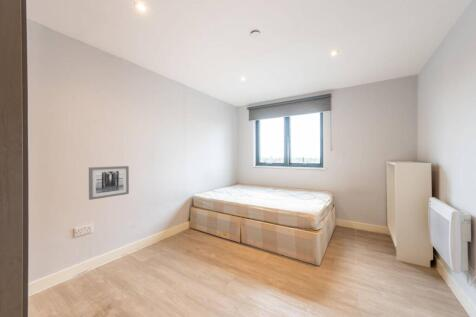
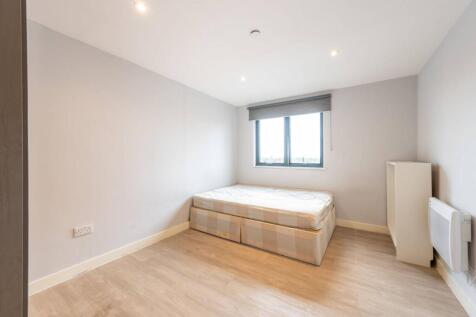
- wall art [88,165,130,201]
